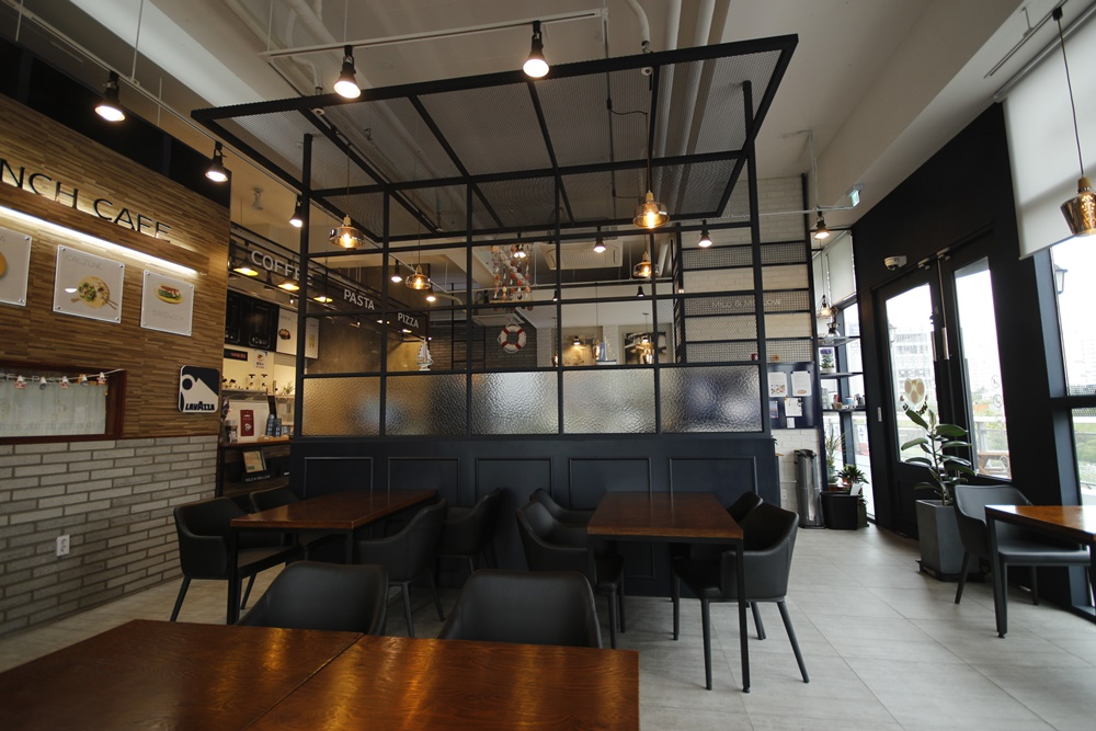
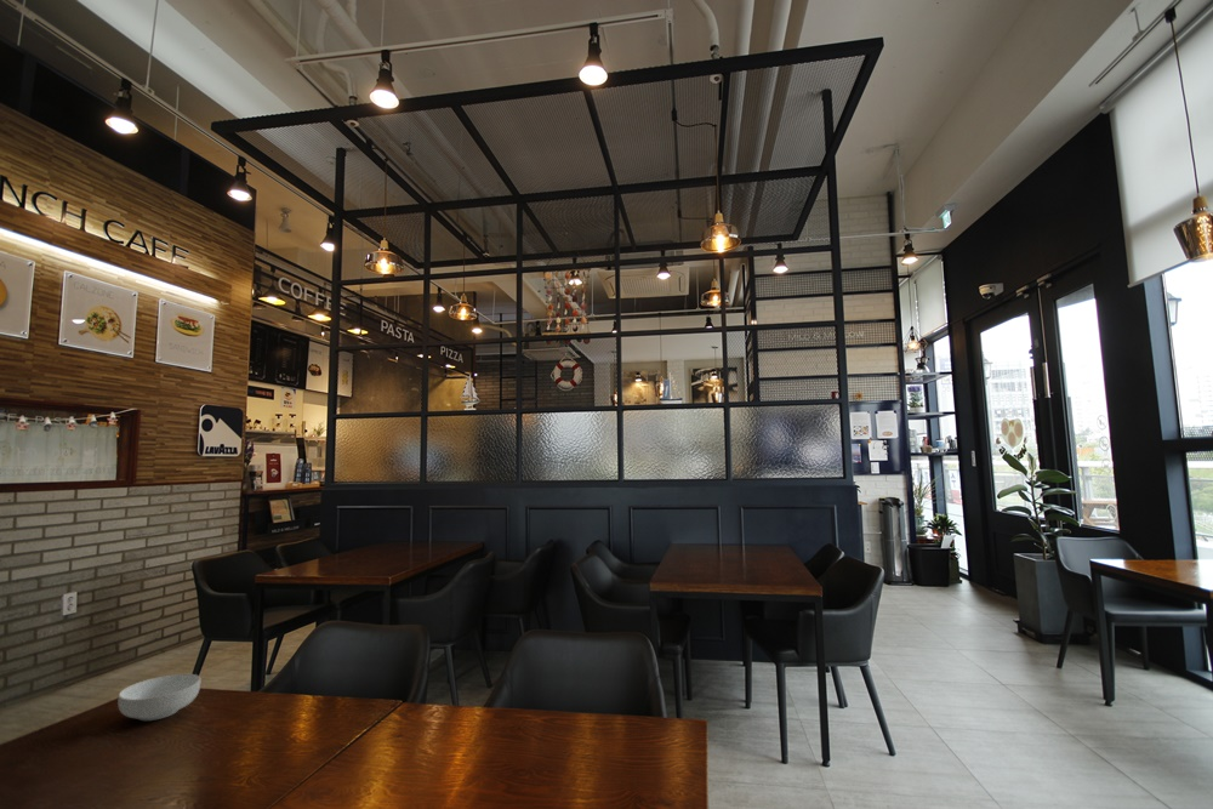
+ cereal bowl [116,673,203,722]
